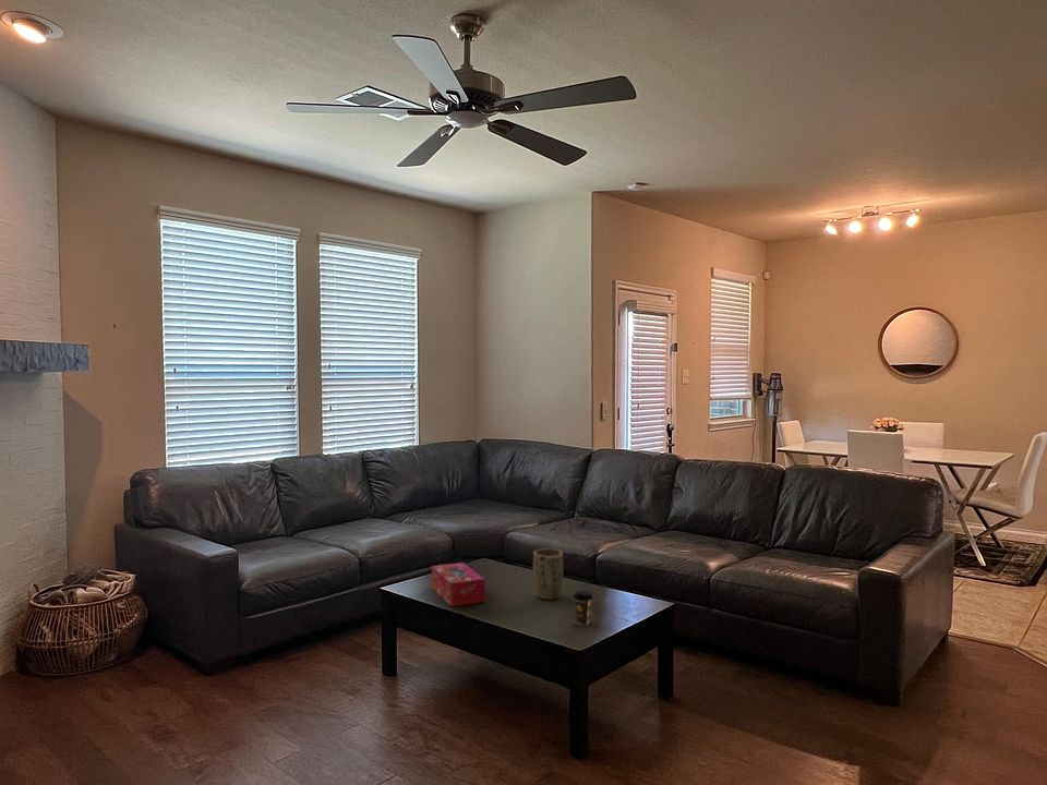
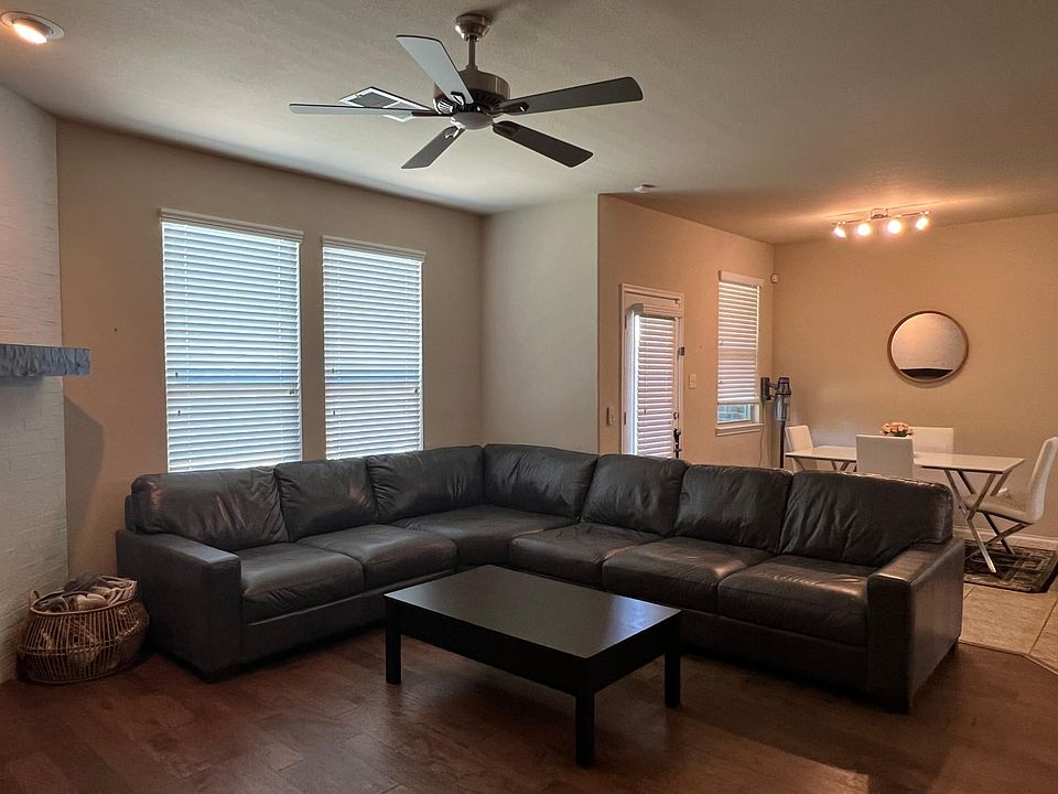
- tissue box [431,561,485,607]
- coffee cup [573,590,593,626]
- plant pot [532,547,564,601]
